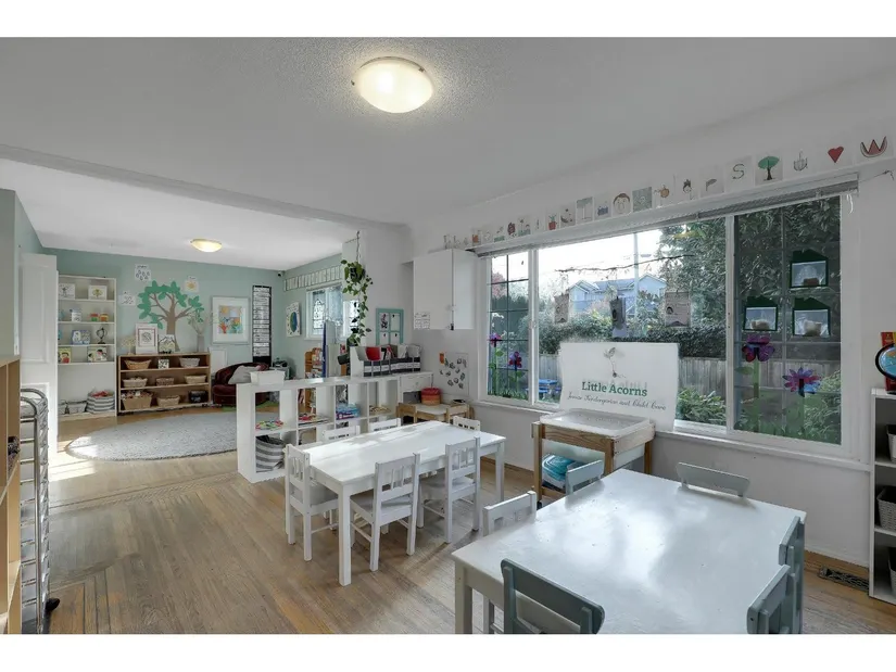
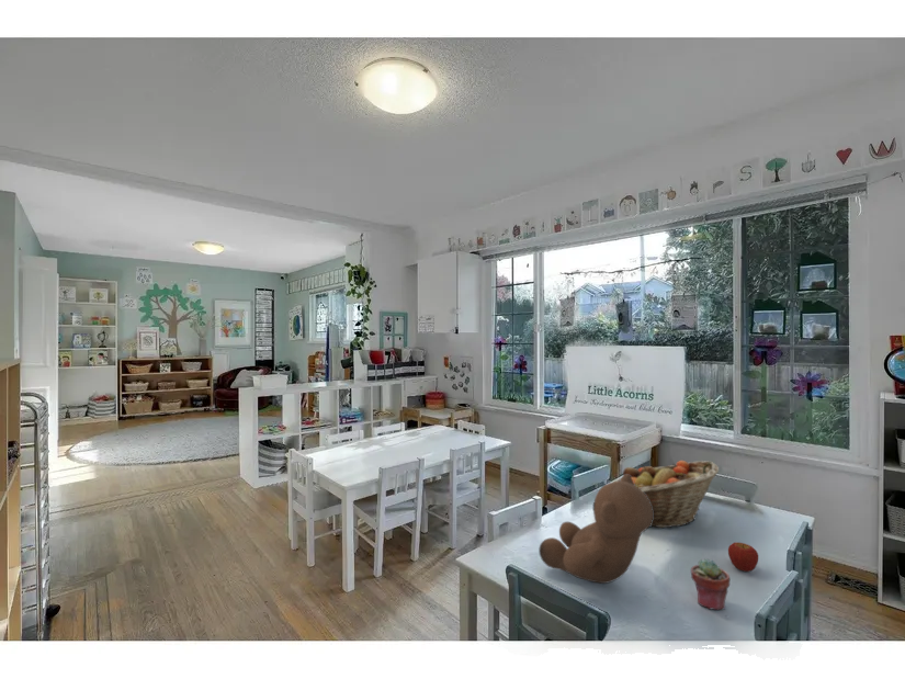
+ teddy bear [538,475,653,585]
+ fruit basket [611,460,720,529]
+ potted succulent [690,557,732,611]
+ apple [727,542,759,573]
